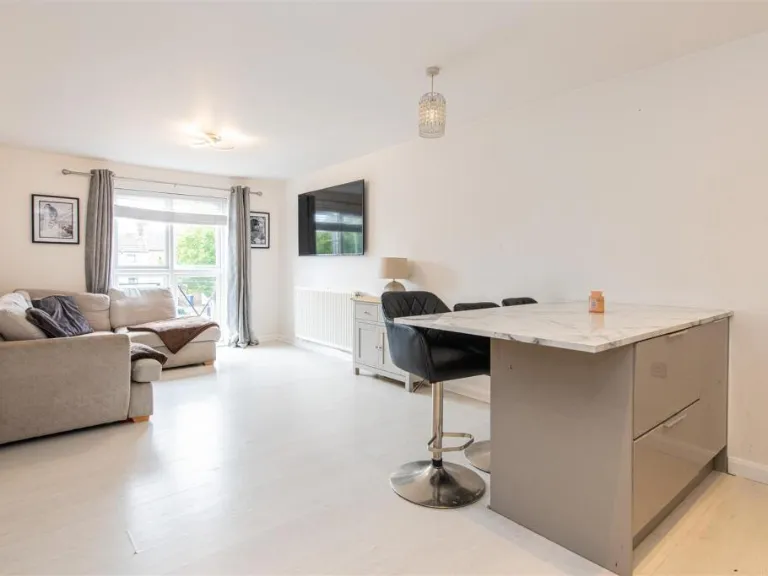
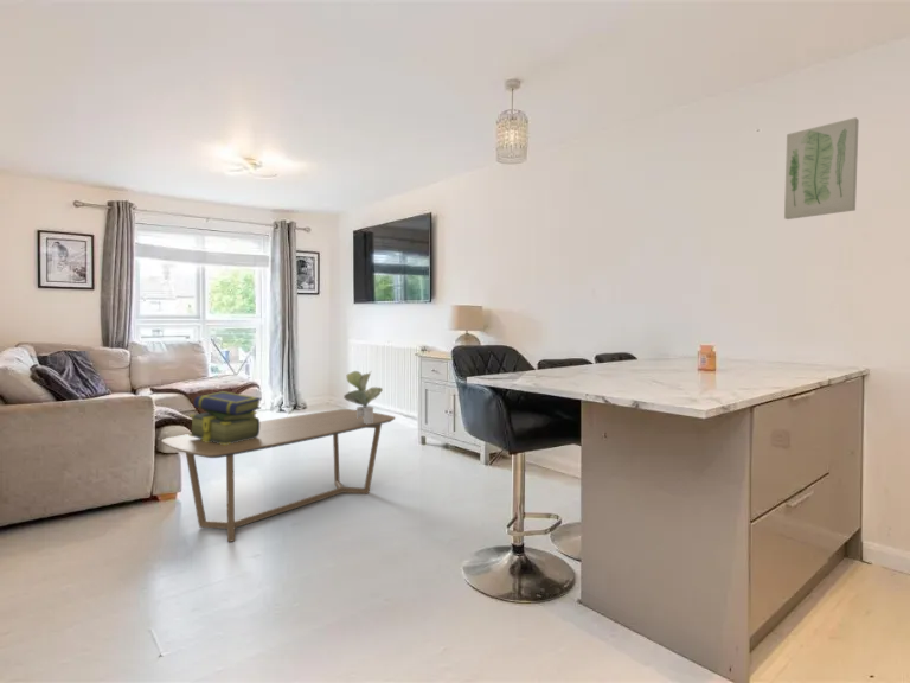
+ stack of books [188,390,263,445]
+ coffee table [160,408,397,543]
+ wall art [783,116,860,221]
+ potted plant [342,370,384,425]
